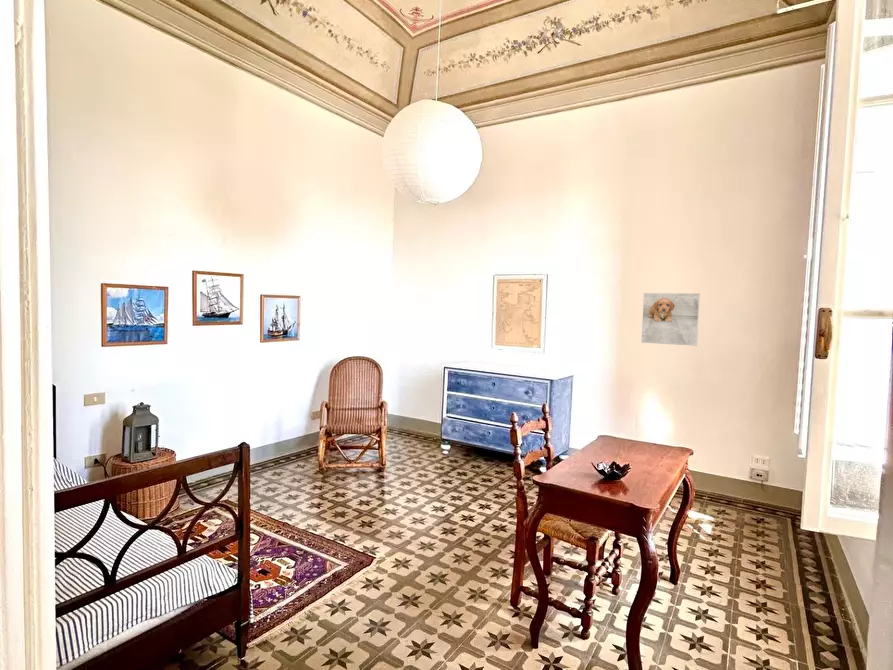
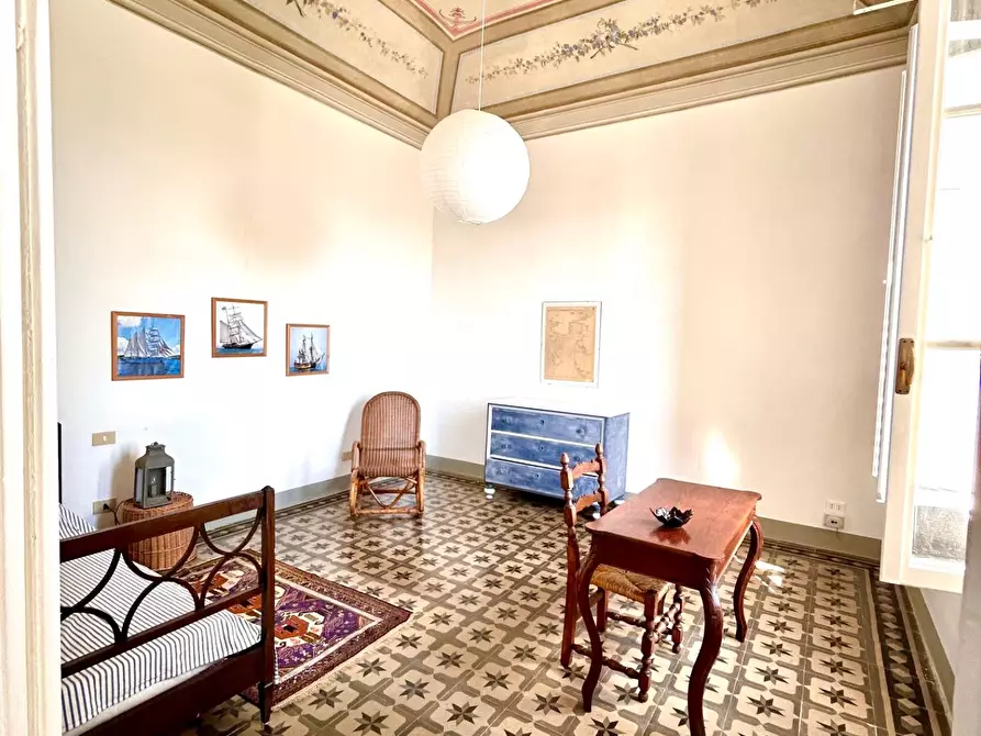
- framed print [640,292,701,347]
